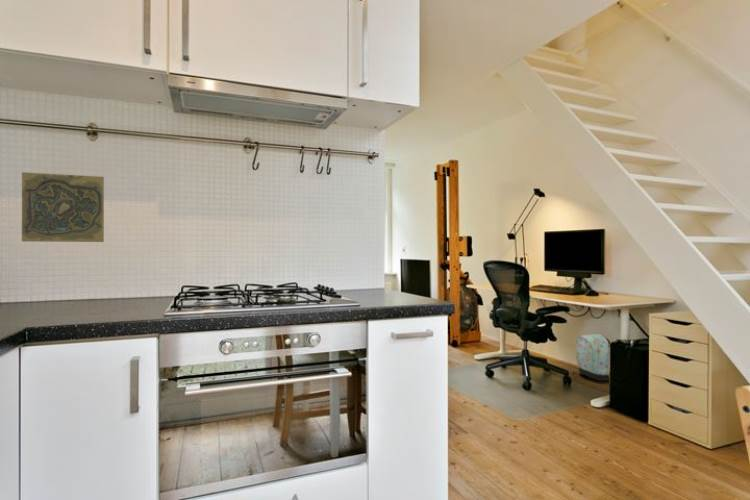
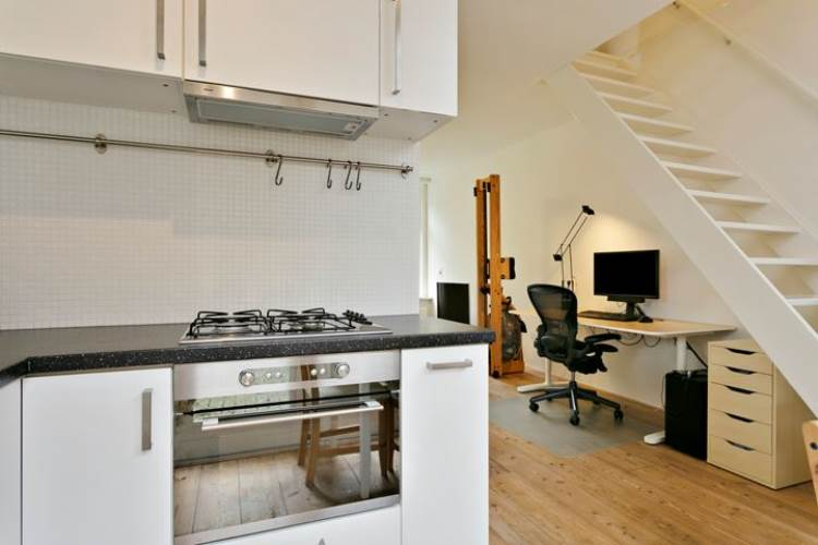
- backpack [575,333,612,382]
- decorative tile [21,171,105,243]
